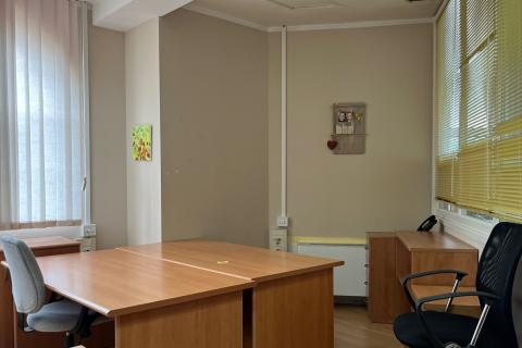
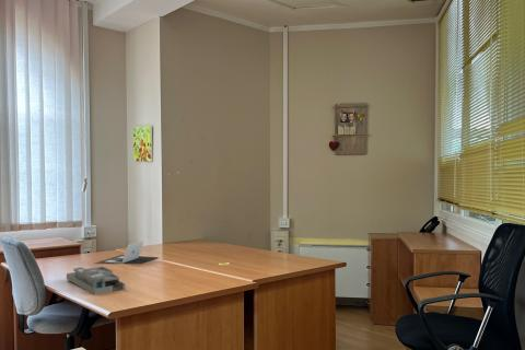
+ laptop [94,240,160,265]
+ desk organizer [66,266,127,295]
